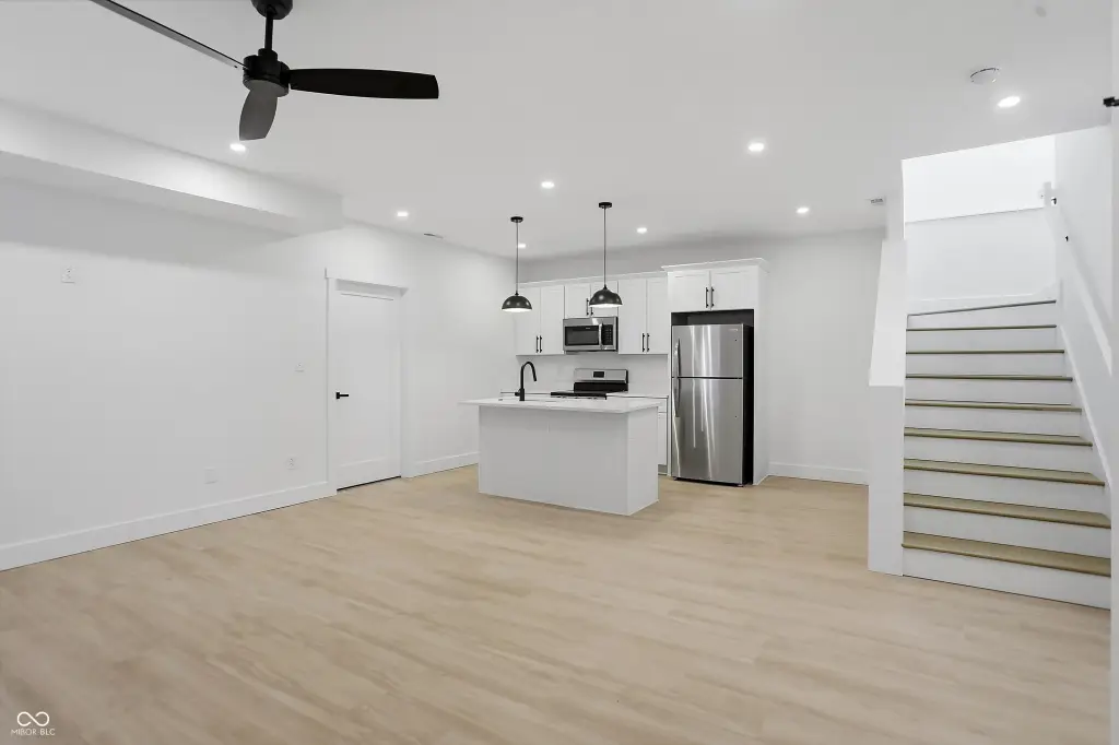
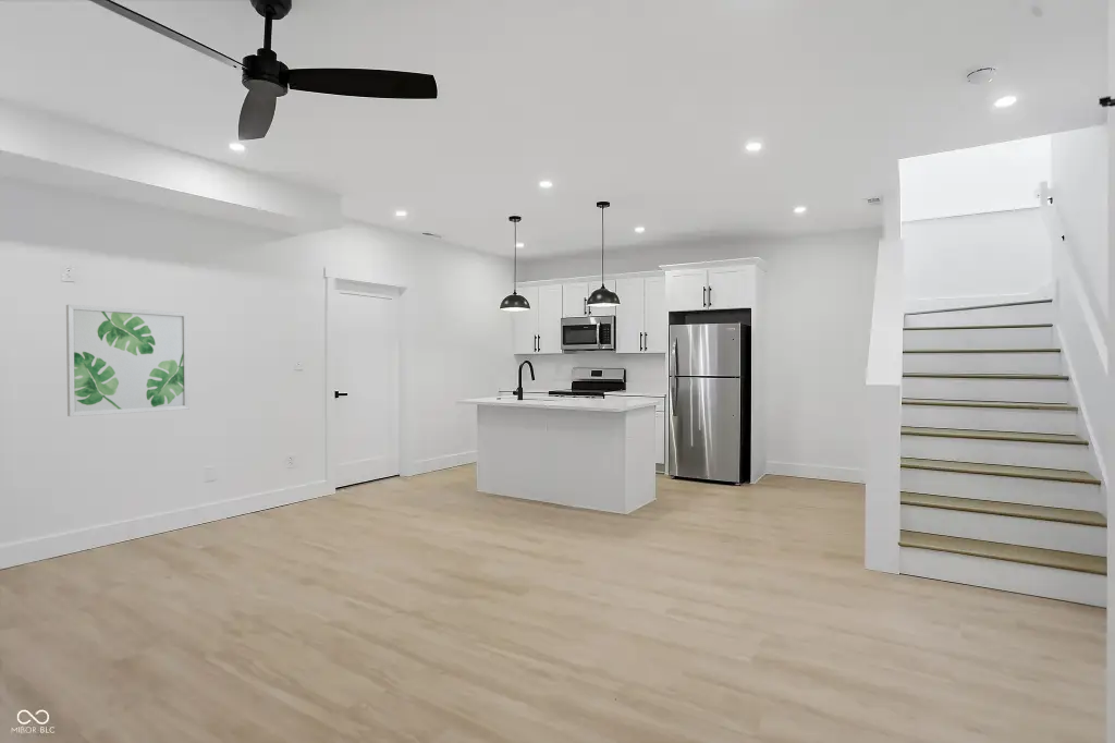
+ wall art [65,304,191,417]
